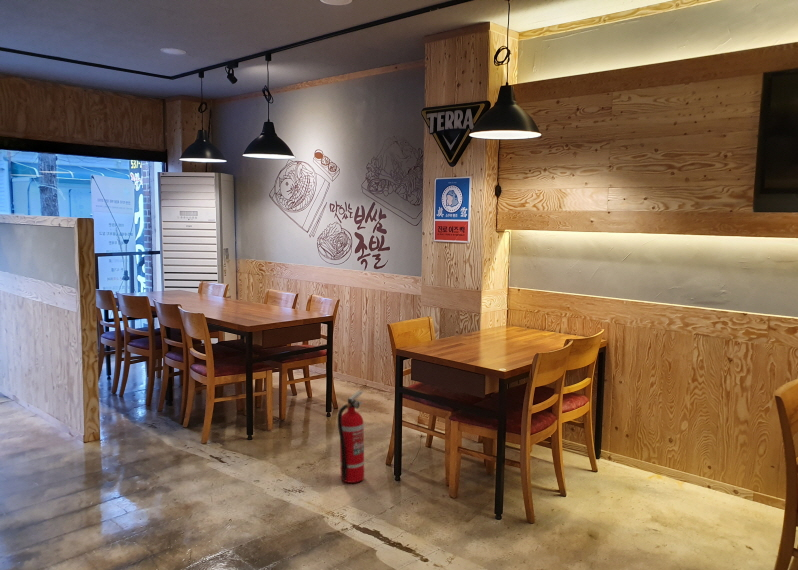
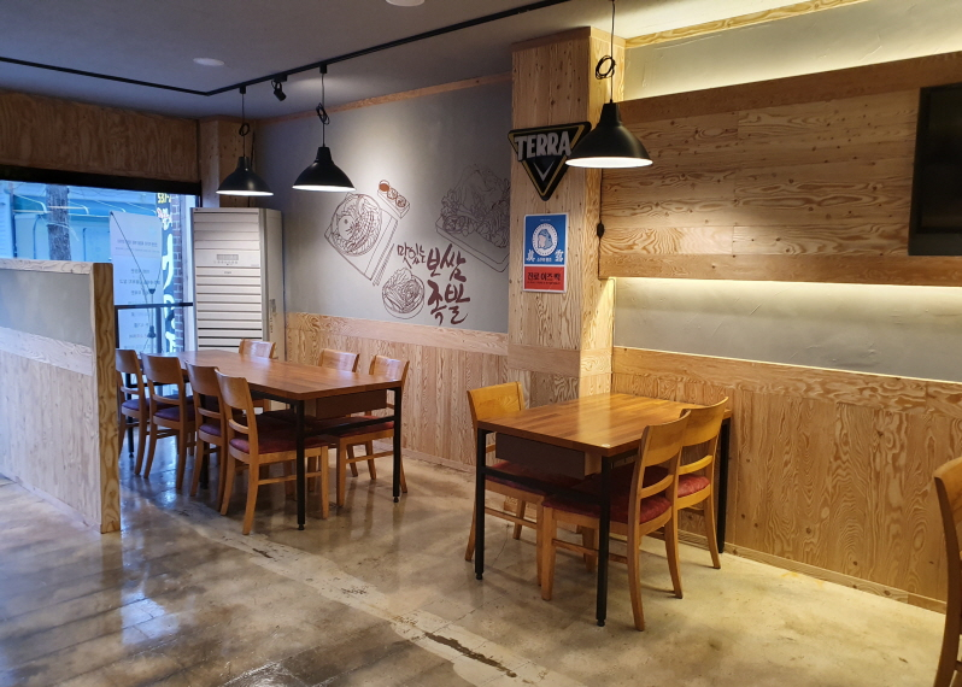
- fire extinguisher [337,389,365,484]
